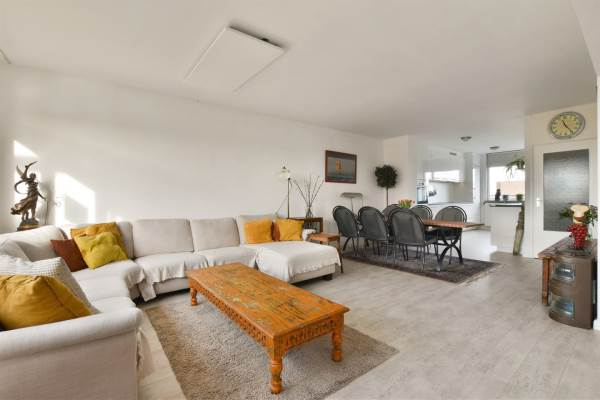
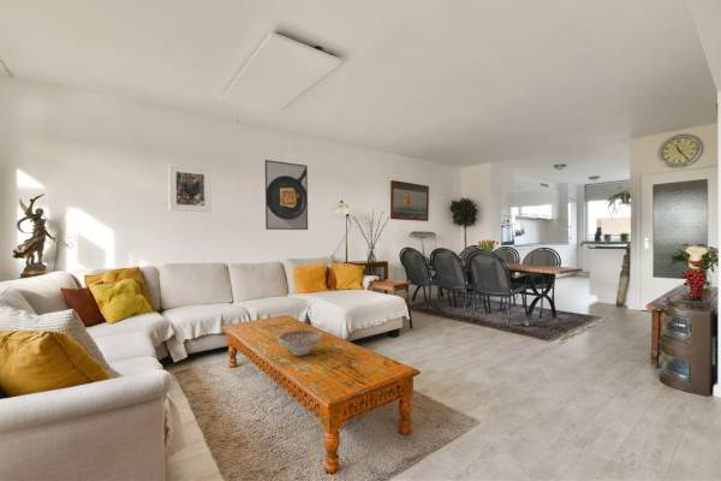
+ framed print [167,164,213,213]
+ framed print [264,159,309,231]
+ decorative bowl [278,328,324,357]
